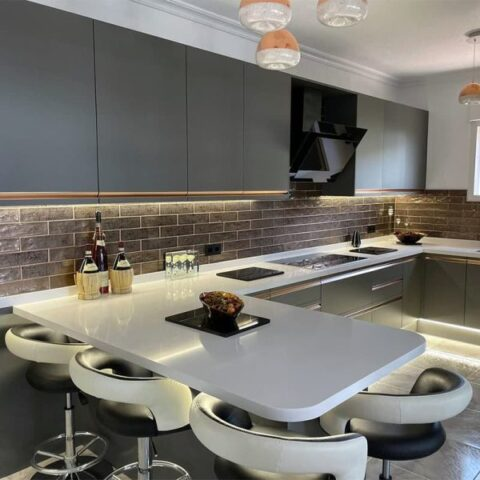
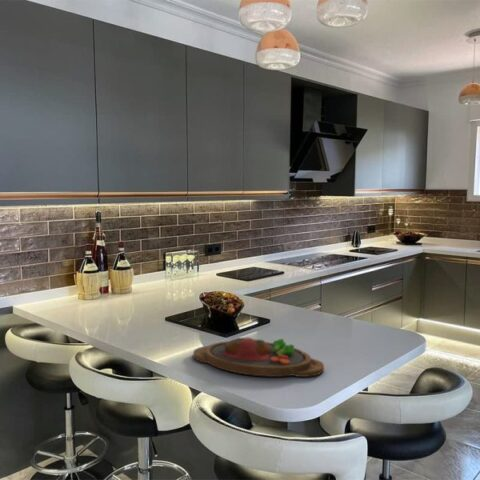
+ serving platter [192,337,325,378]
